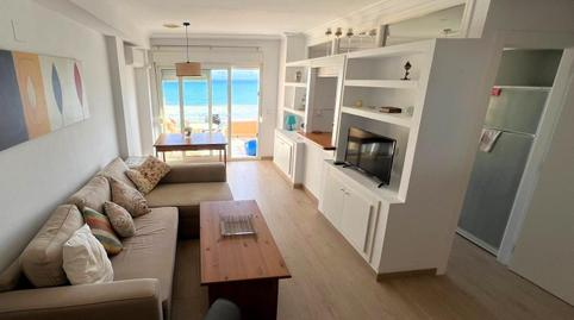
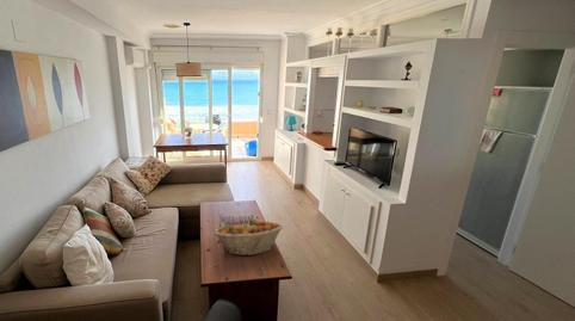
+ fruit basket [212,218,284,257]
